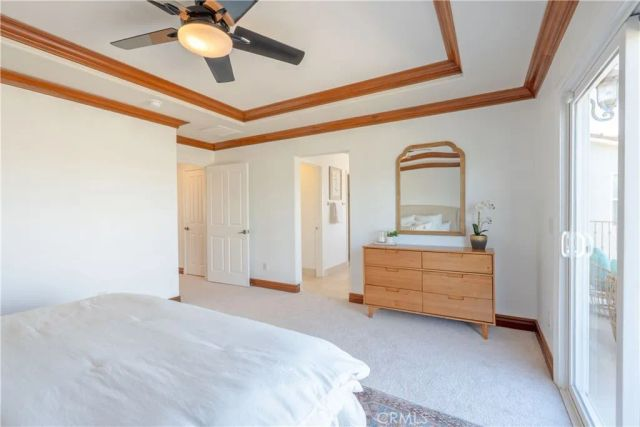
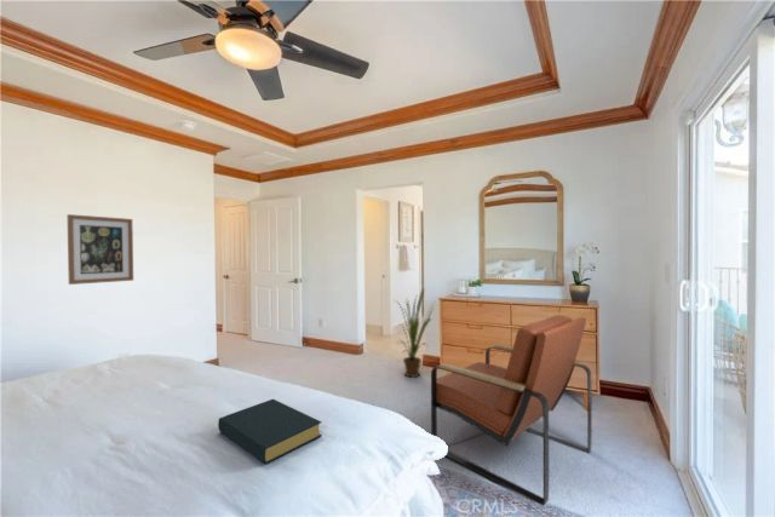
+ house plant [394,287,436,379]
+ armchair [430,314,593,507]
+ wall art [67,213,134,286]
+ hardback book [217,398,323,465]
